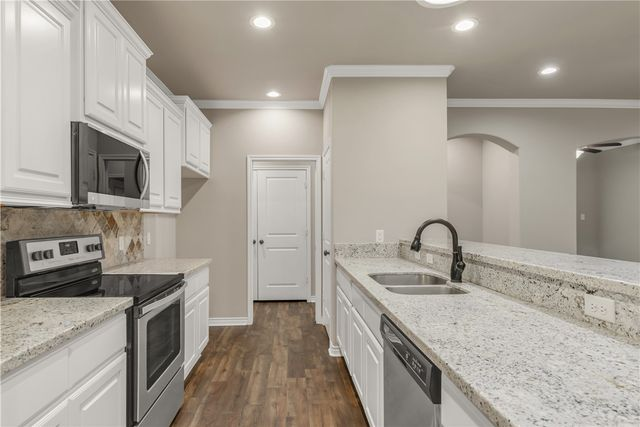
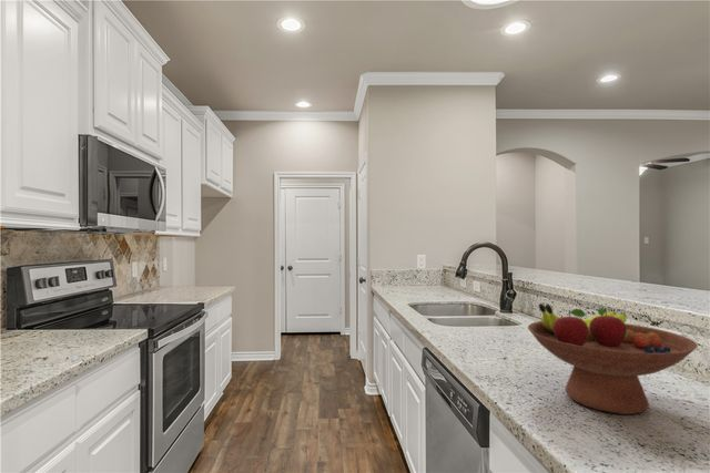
+ fruit bowl [527,302,699,415]
